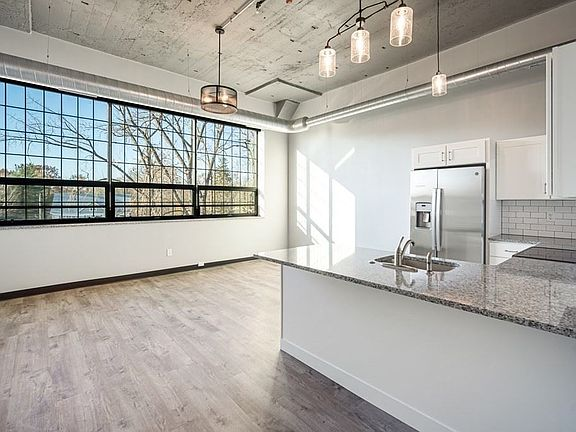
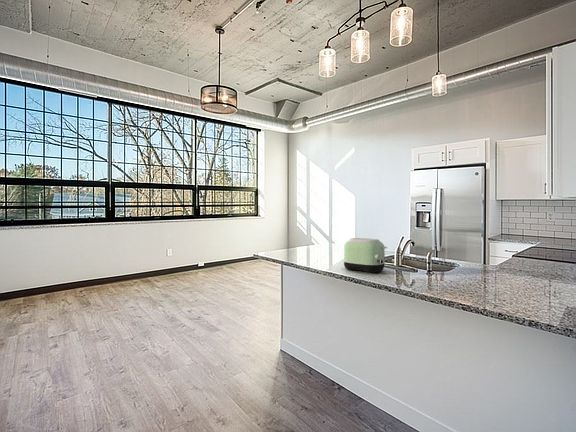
+ toaster [343,237,388,274]
